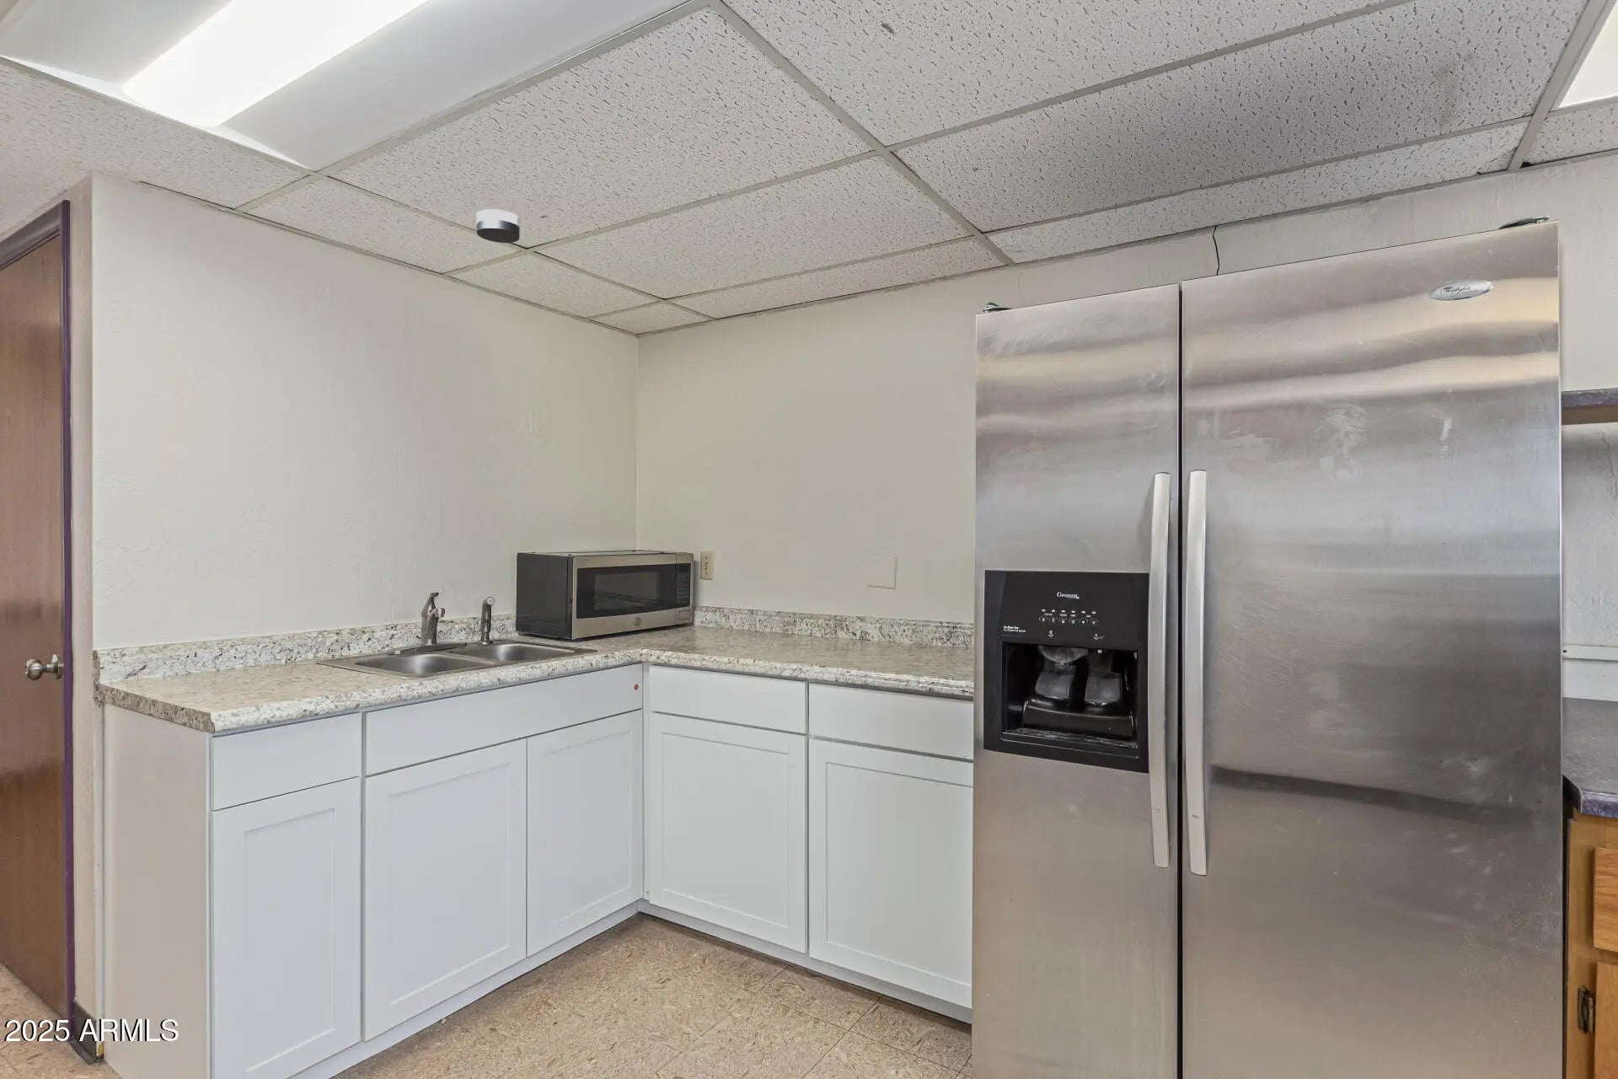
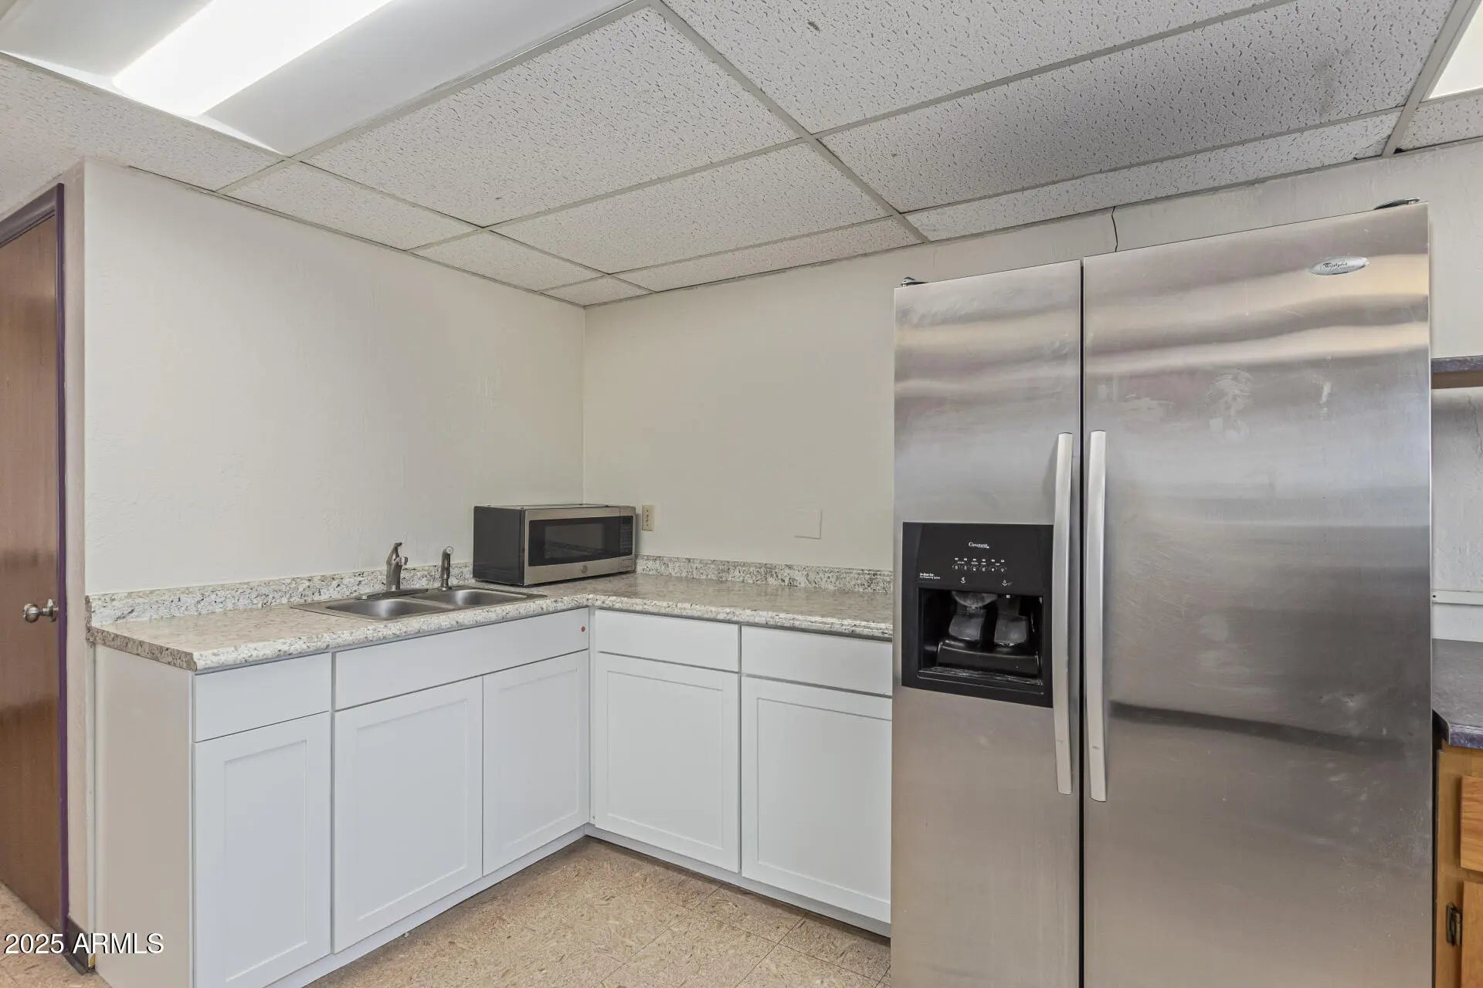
- smoke detector [476,208,521,243]
